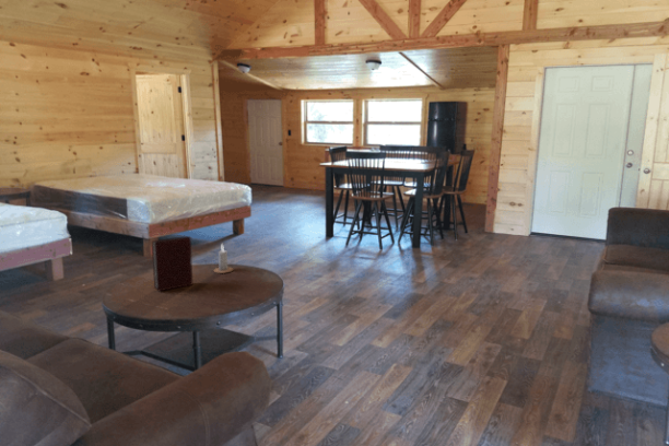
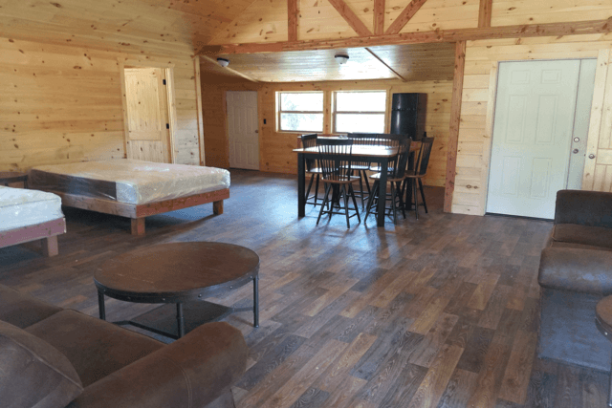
- book [151,235,193,292]
- candle [212,243,234,274]
